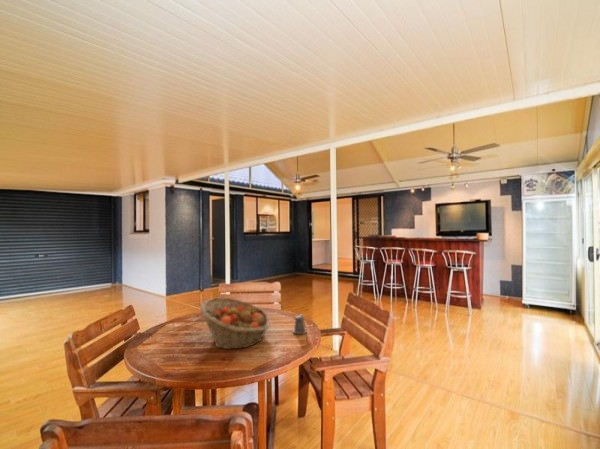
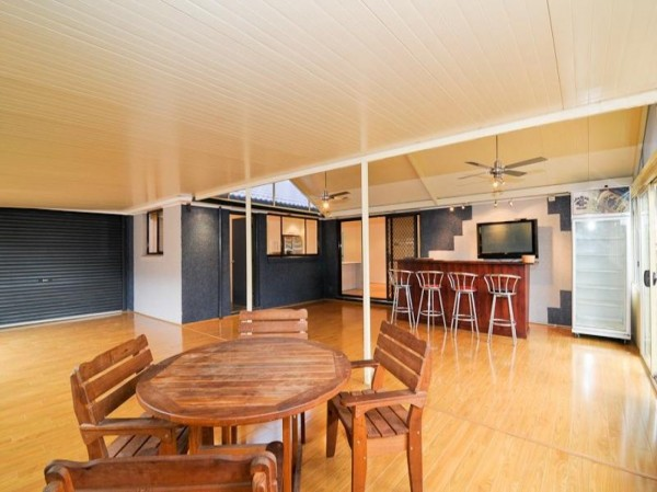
- pepper shaker [289,314,307,335]
- fruit basket [199,296,271,350]
